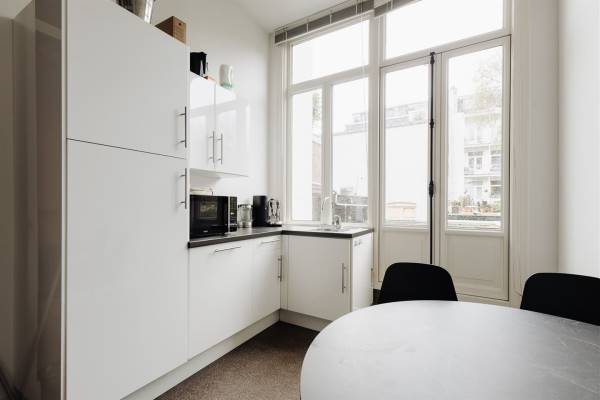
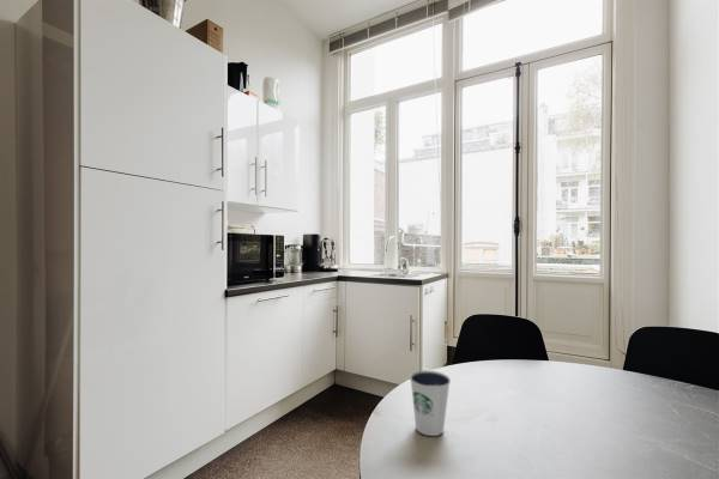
+ dixie cup [409,370,452,437]
